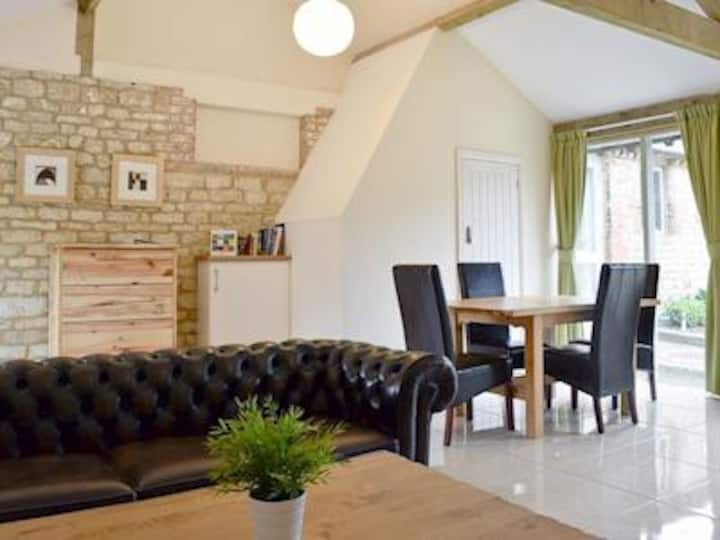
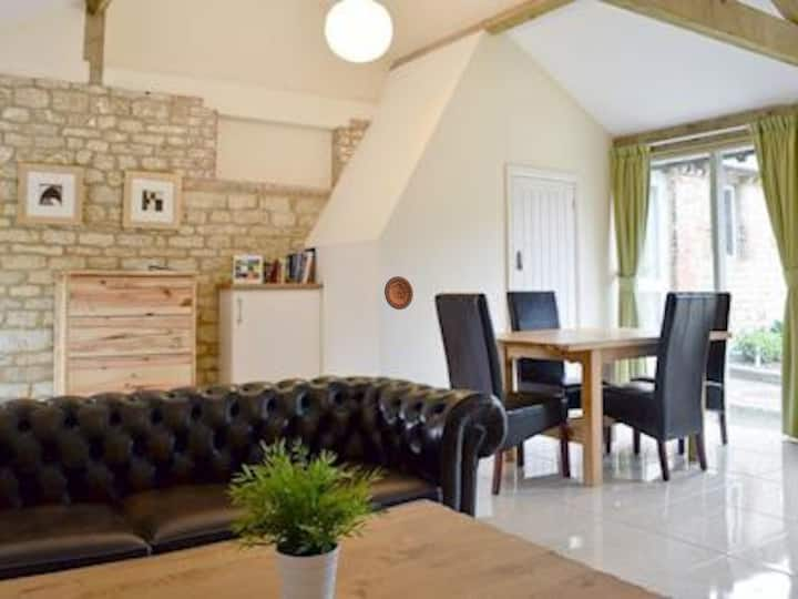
+ decorative plate [383,275,415,311]
